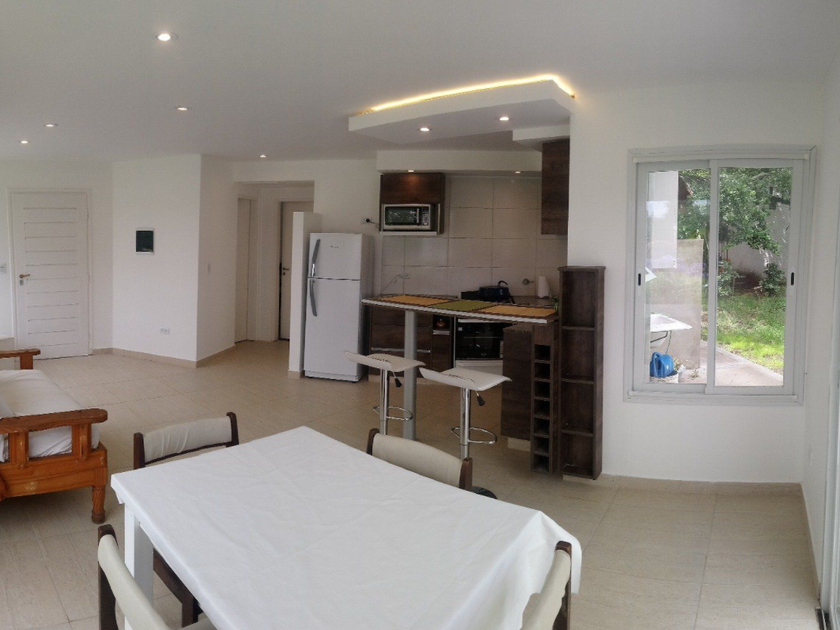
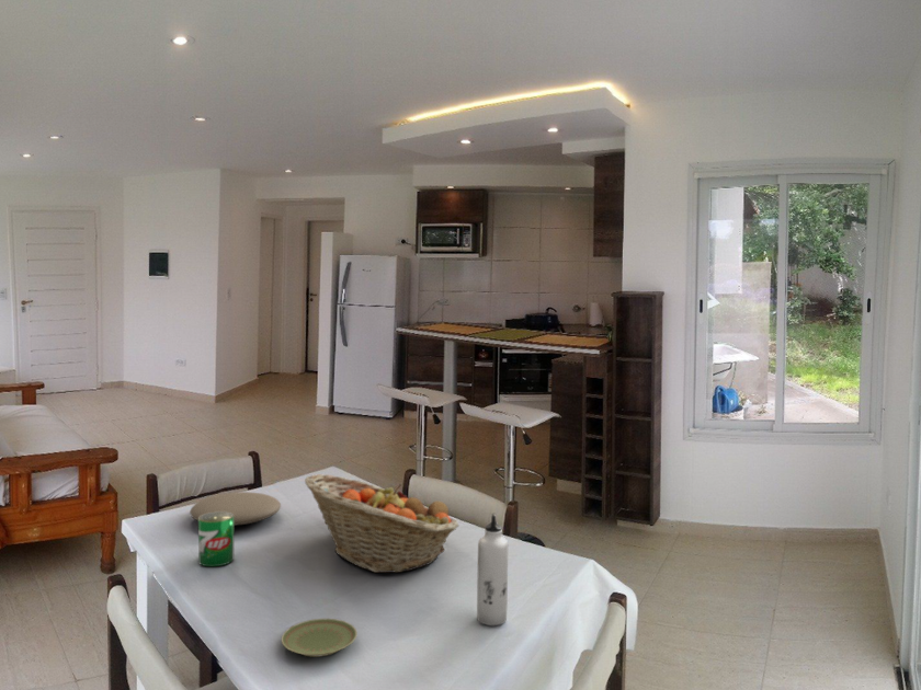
+ plate [189,491,282,527]
+ water bottle [476,513,509,626]
+ plate [281,618,359,658]
+ can [197,511,235,567]
+ fruit basket [304,473,461,574]
